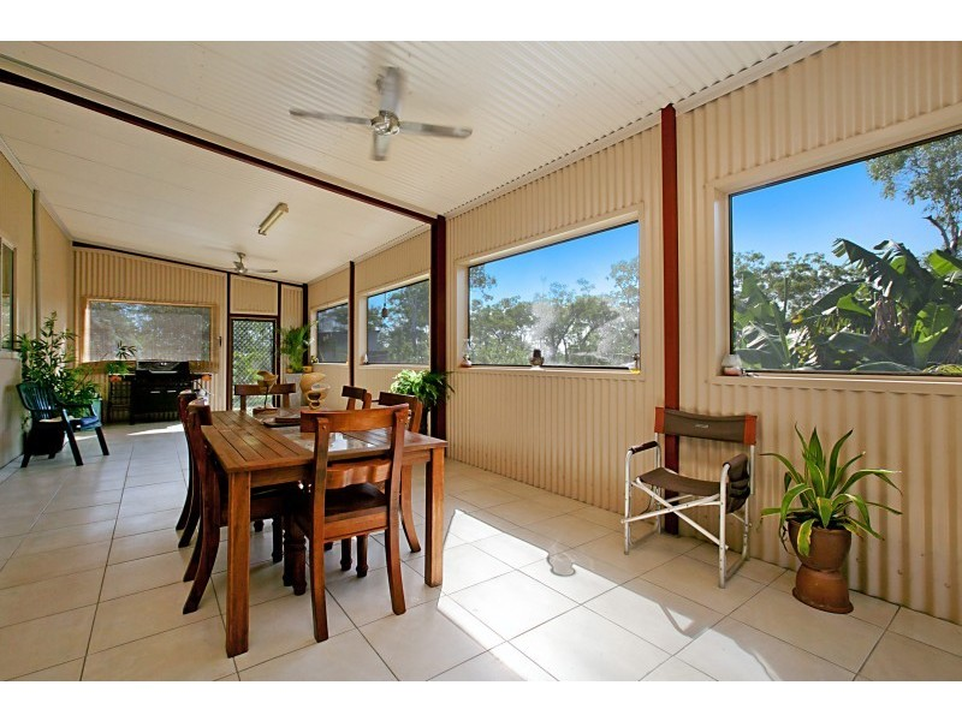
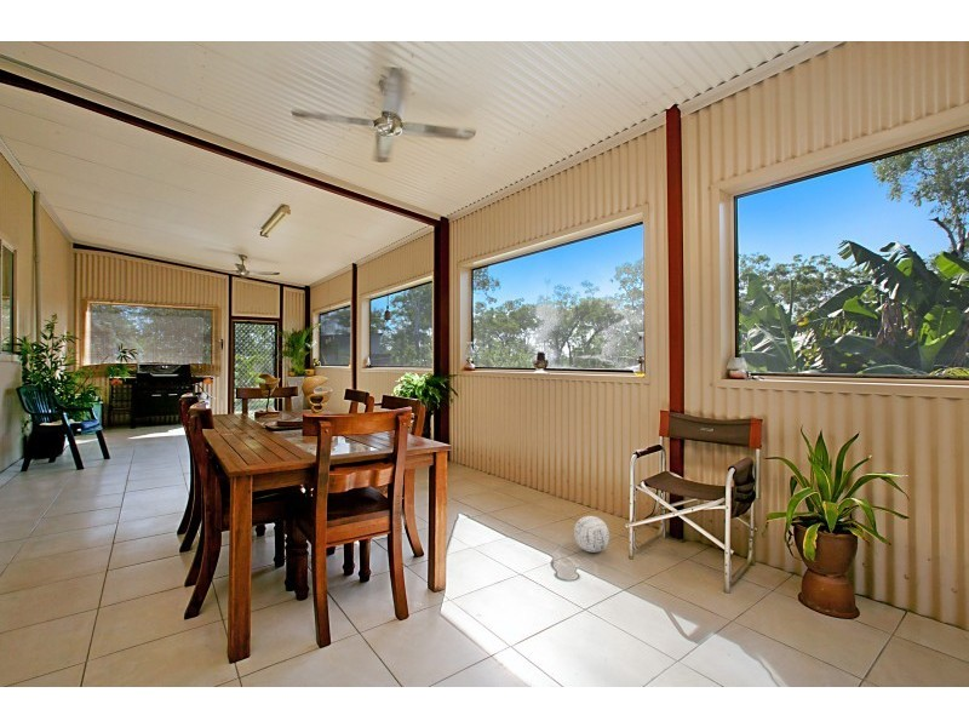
+ ball [573,515,610,554]
